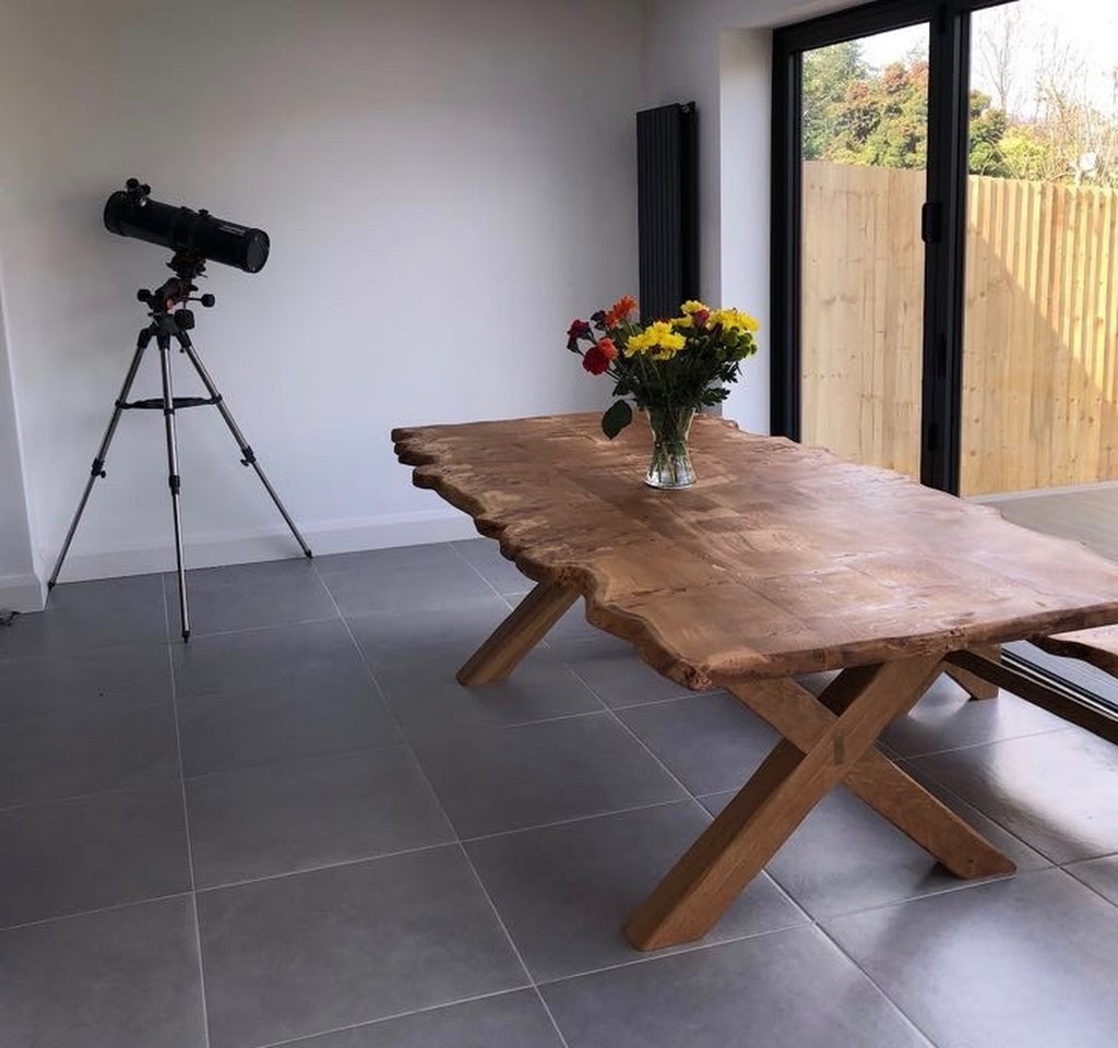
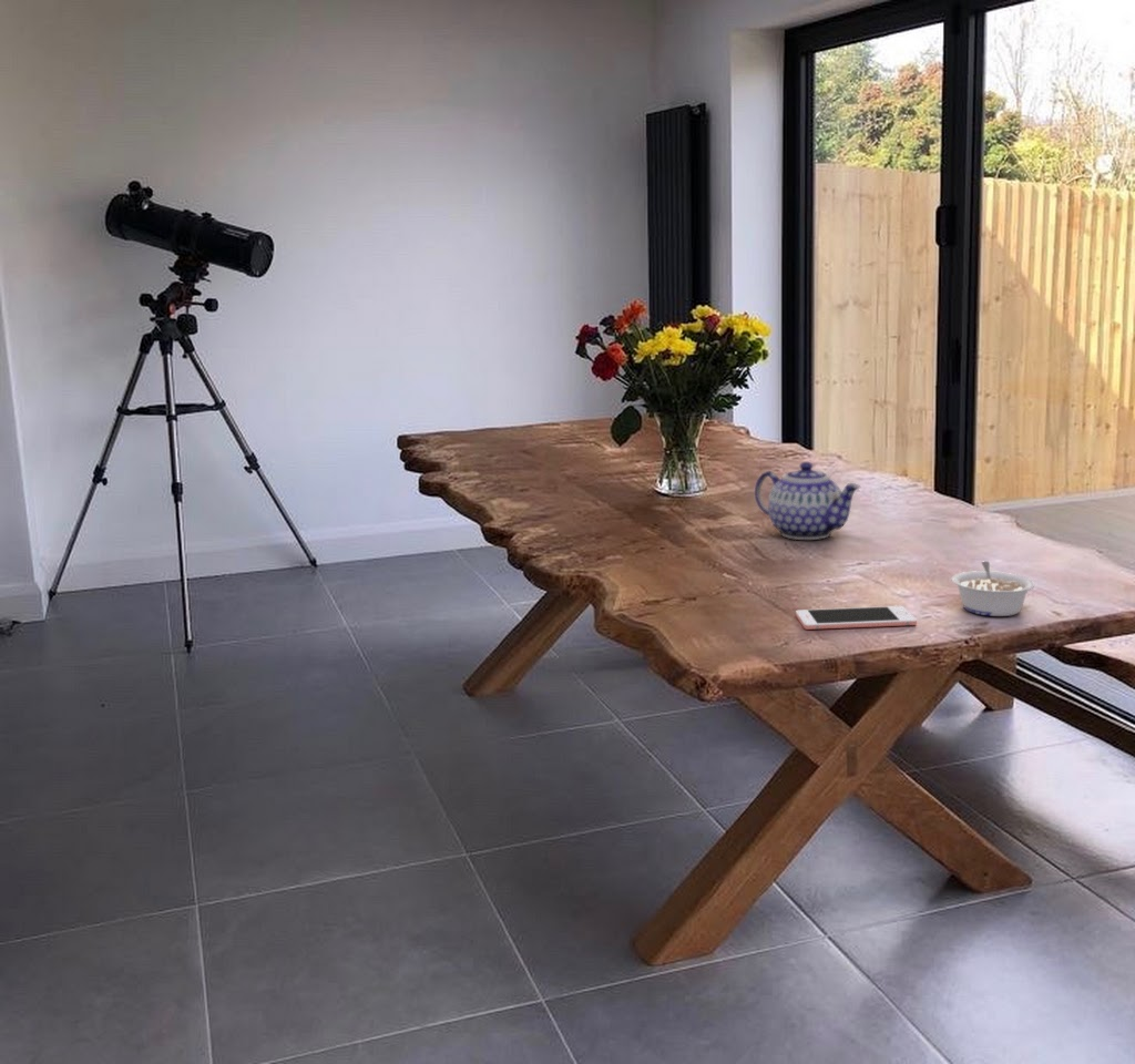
+ teapot [754,461,861,541]
+ cell phone [795,605,918,631]
+ legume [950,560,1035,617]
